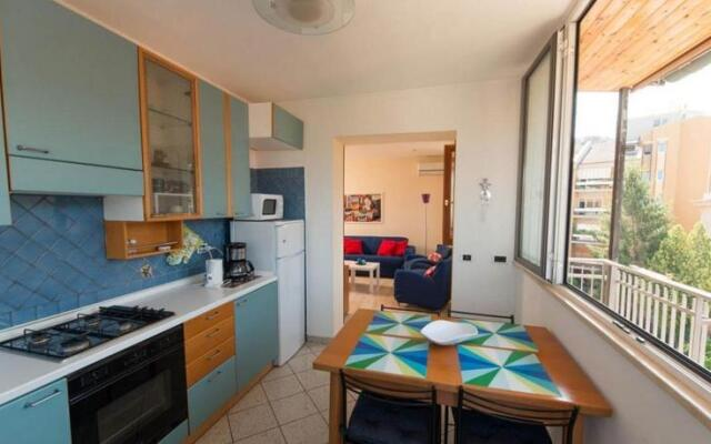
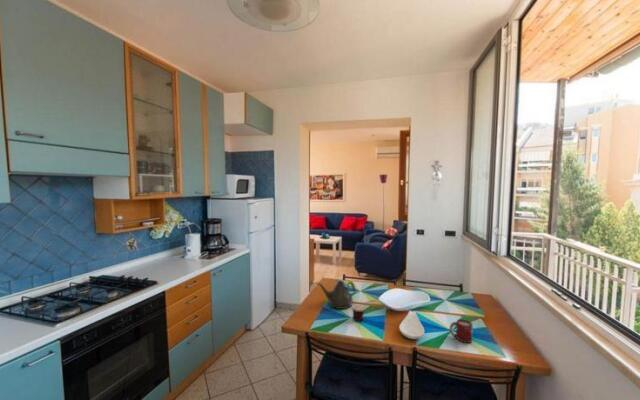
+ cup [449,318,474,344]
+ cup [351,299,377,322]
+ teapot [315,280,356,310]
+ spoon rest [398,310,425,340]
